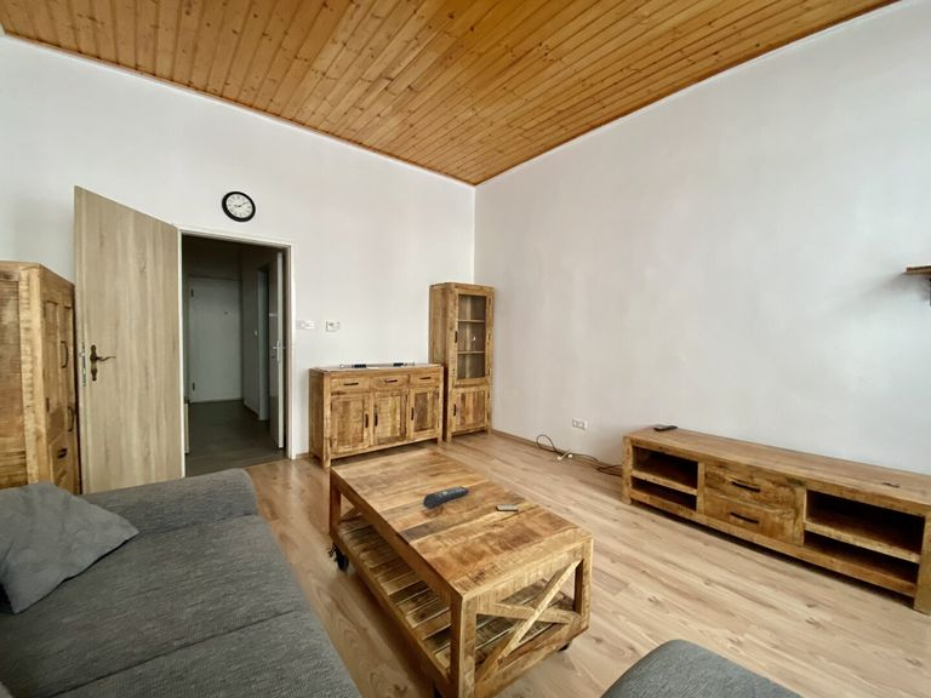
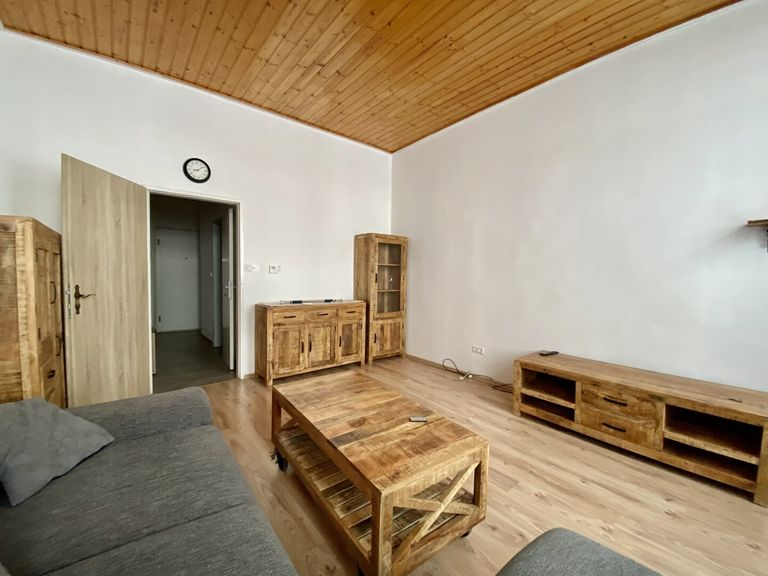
- remote control [422,485,470,509]
